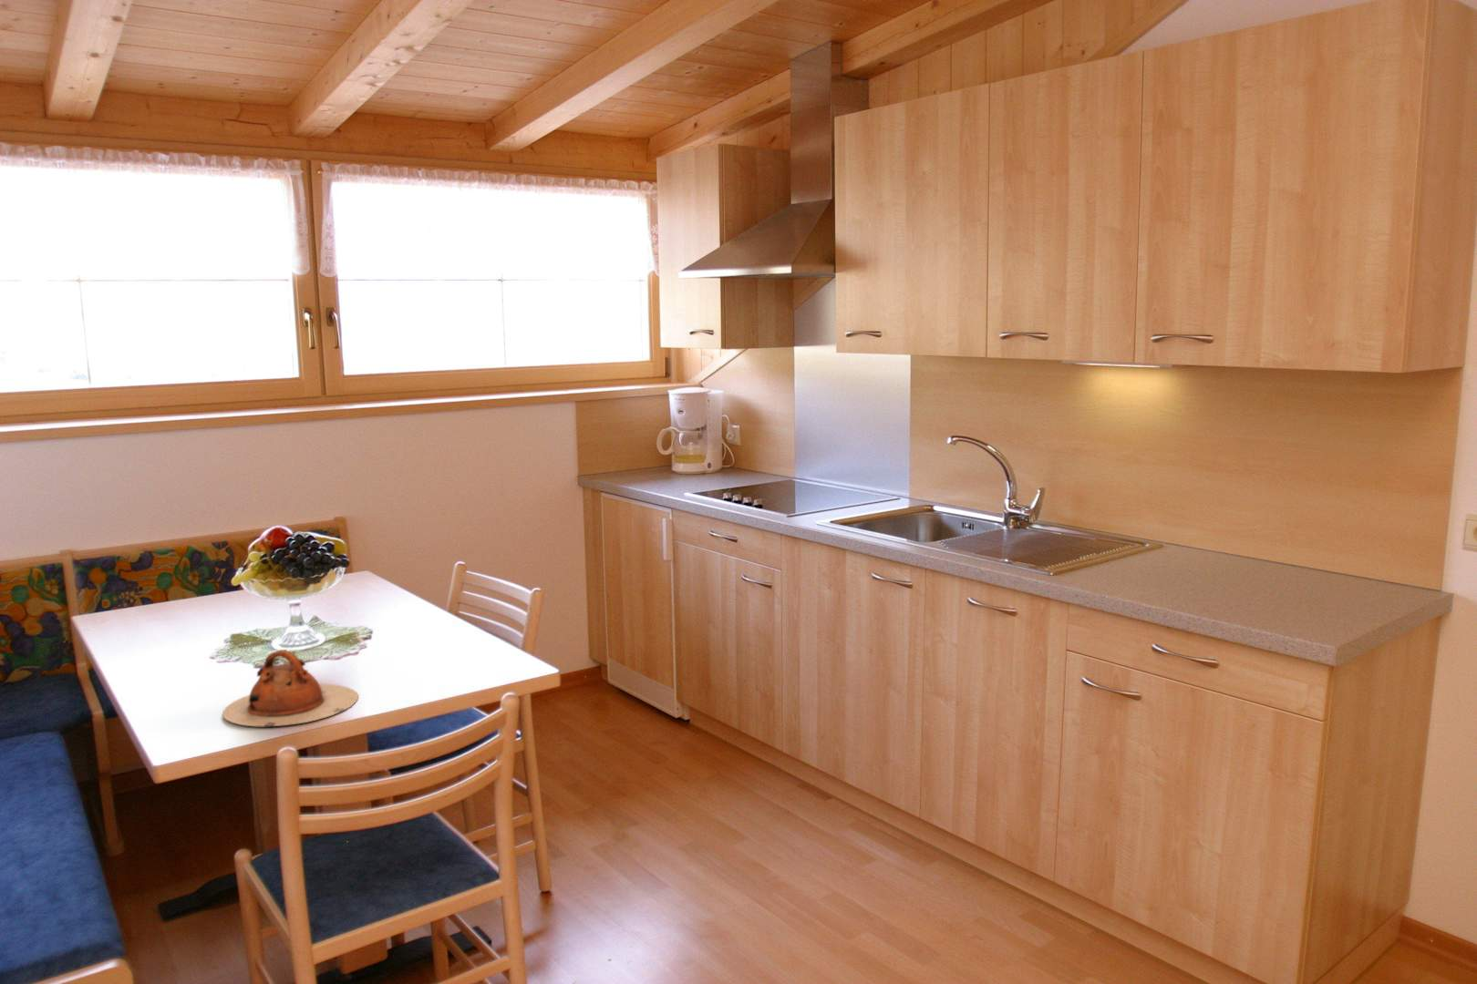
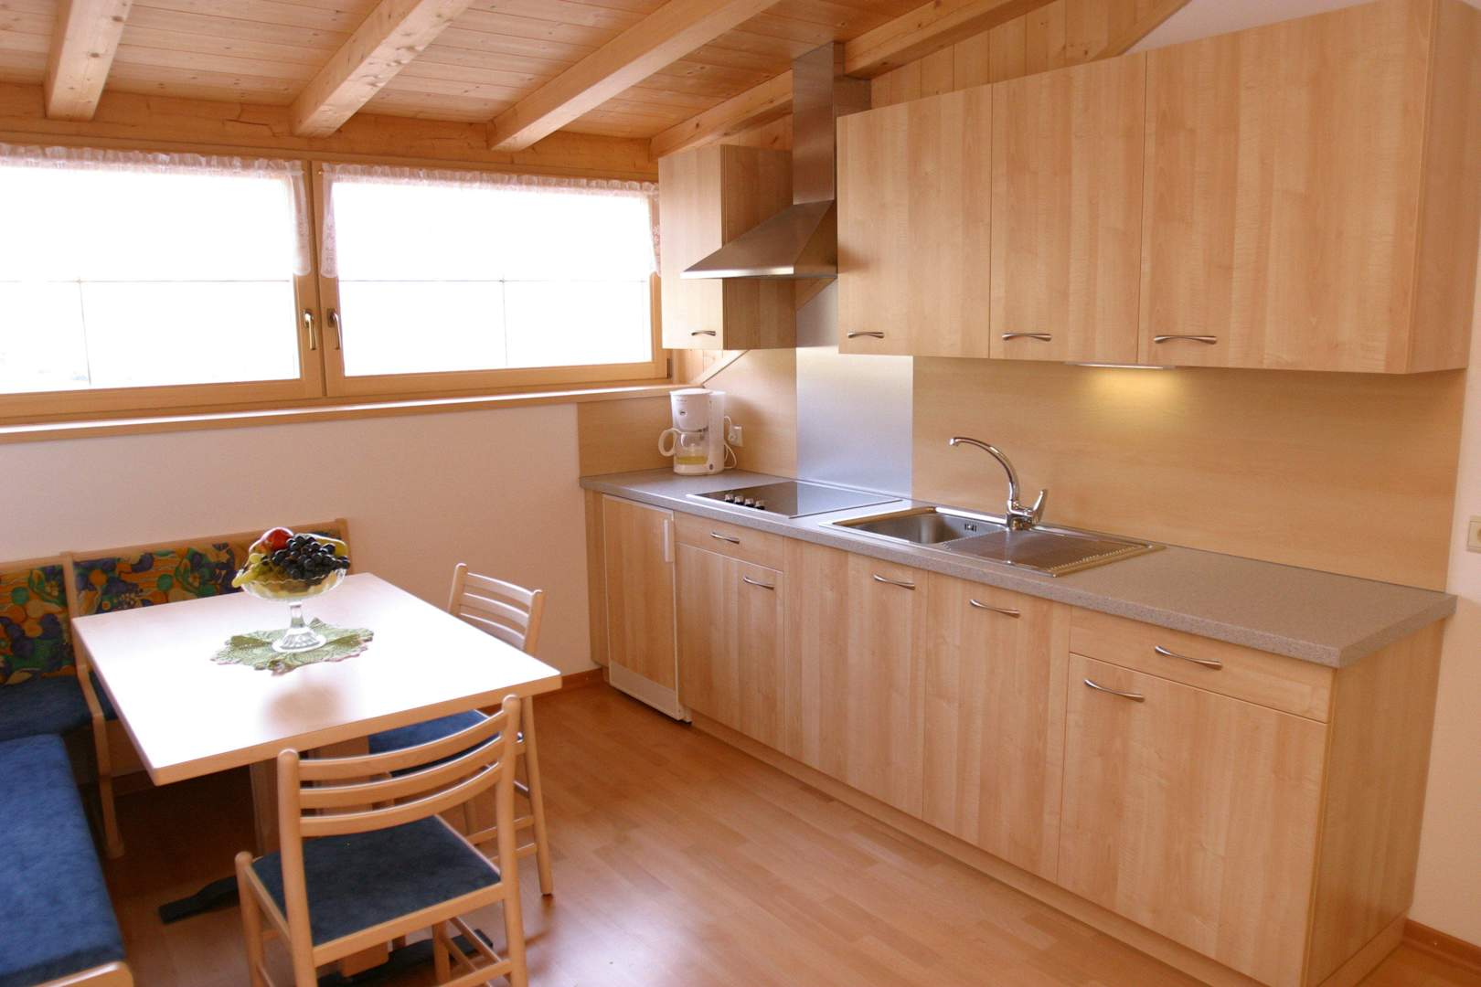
- teapot [222,649,360,727]
